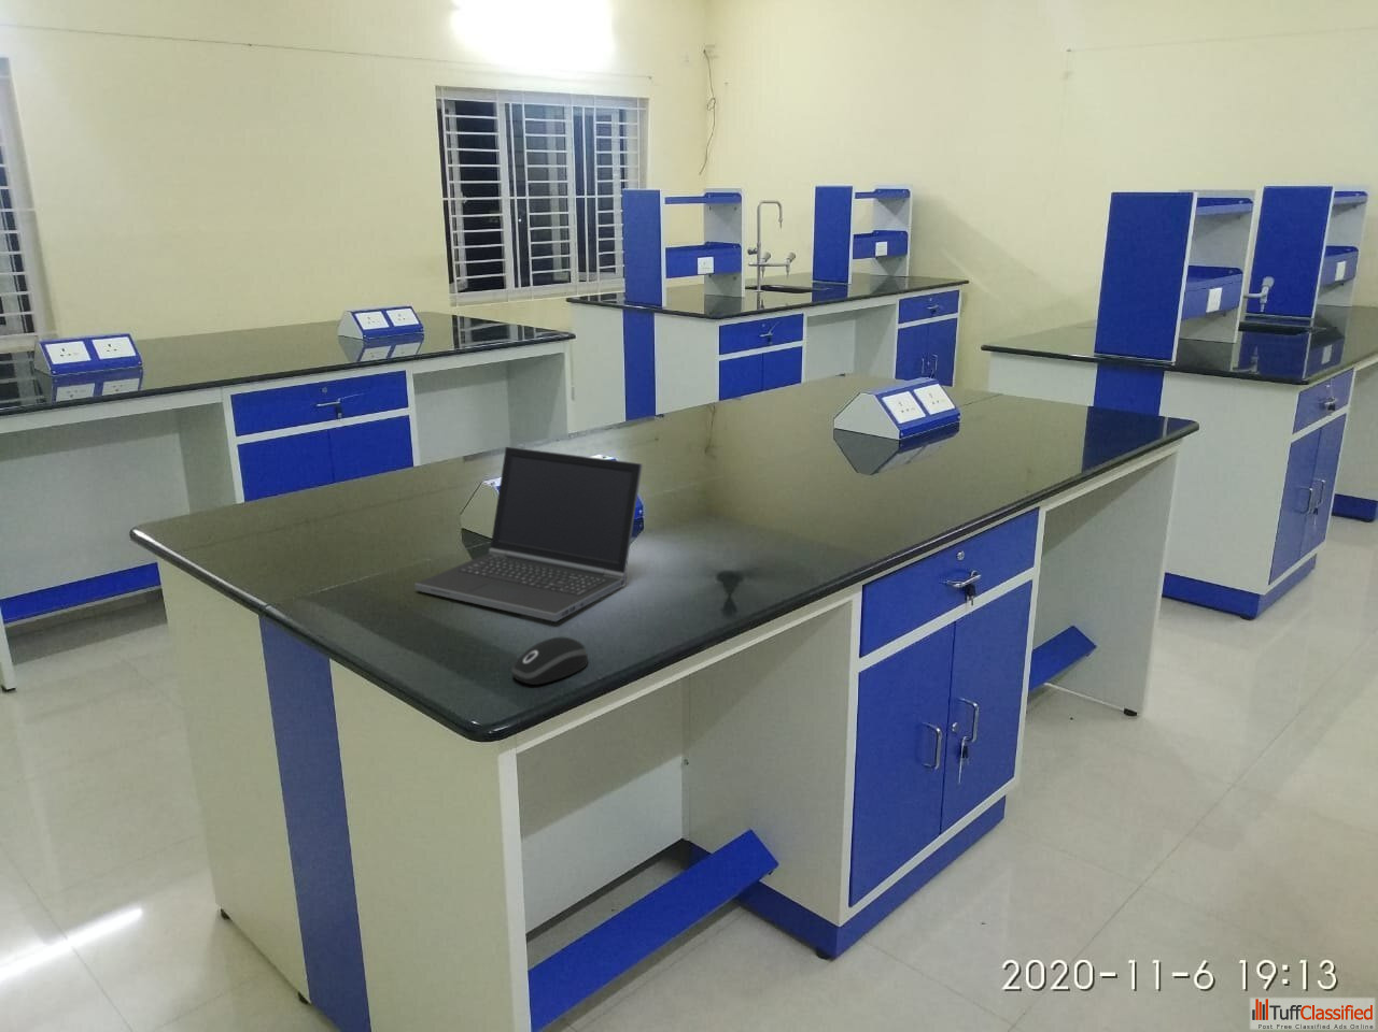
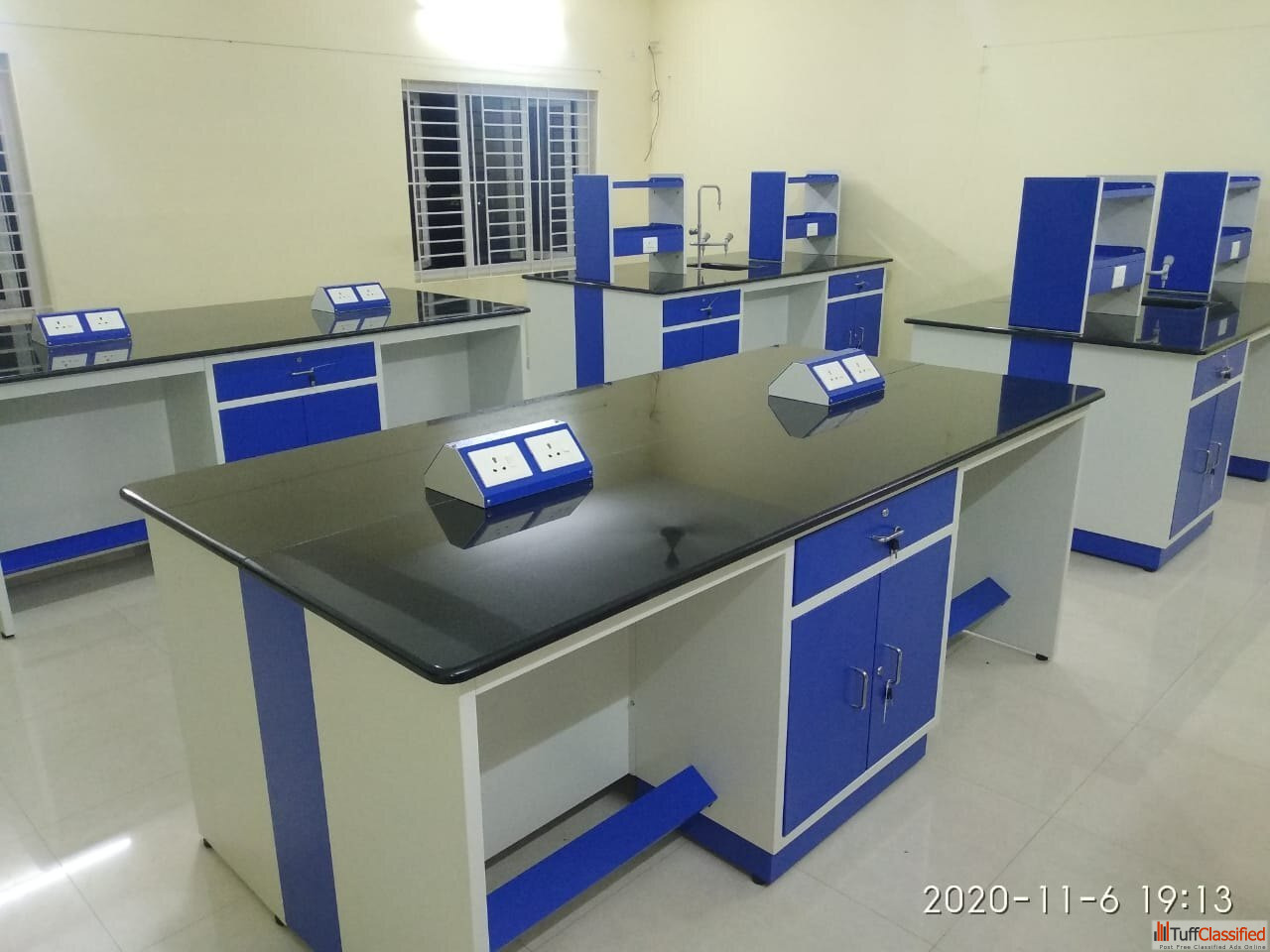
- laptop computer [413,446,643,622]
- computer mouse [510,636,589,686]
